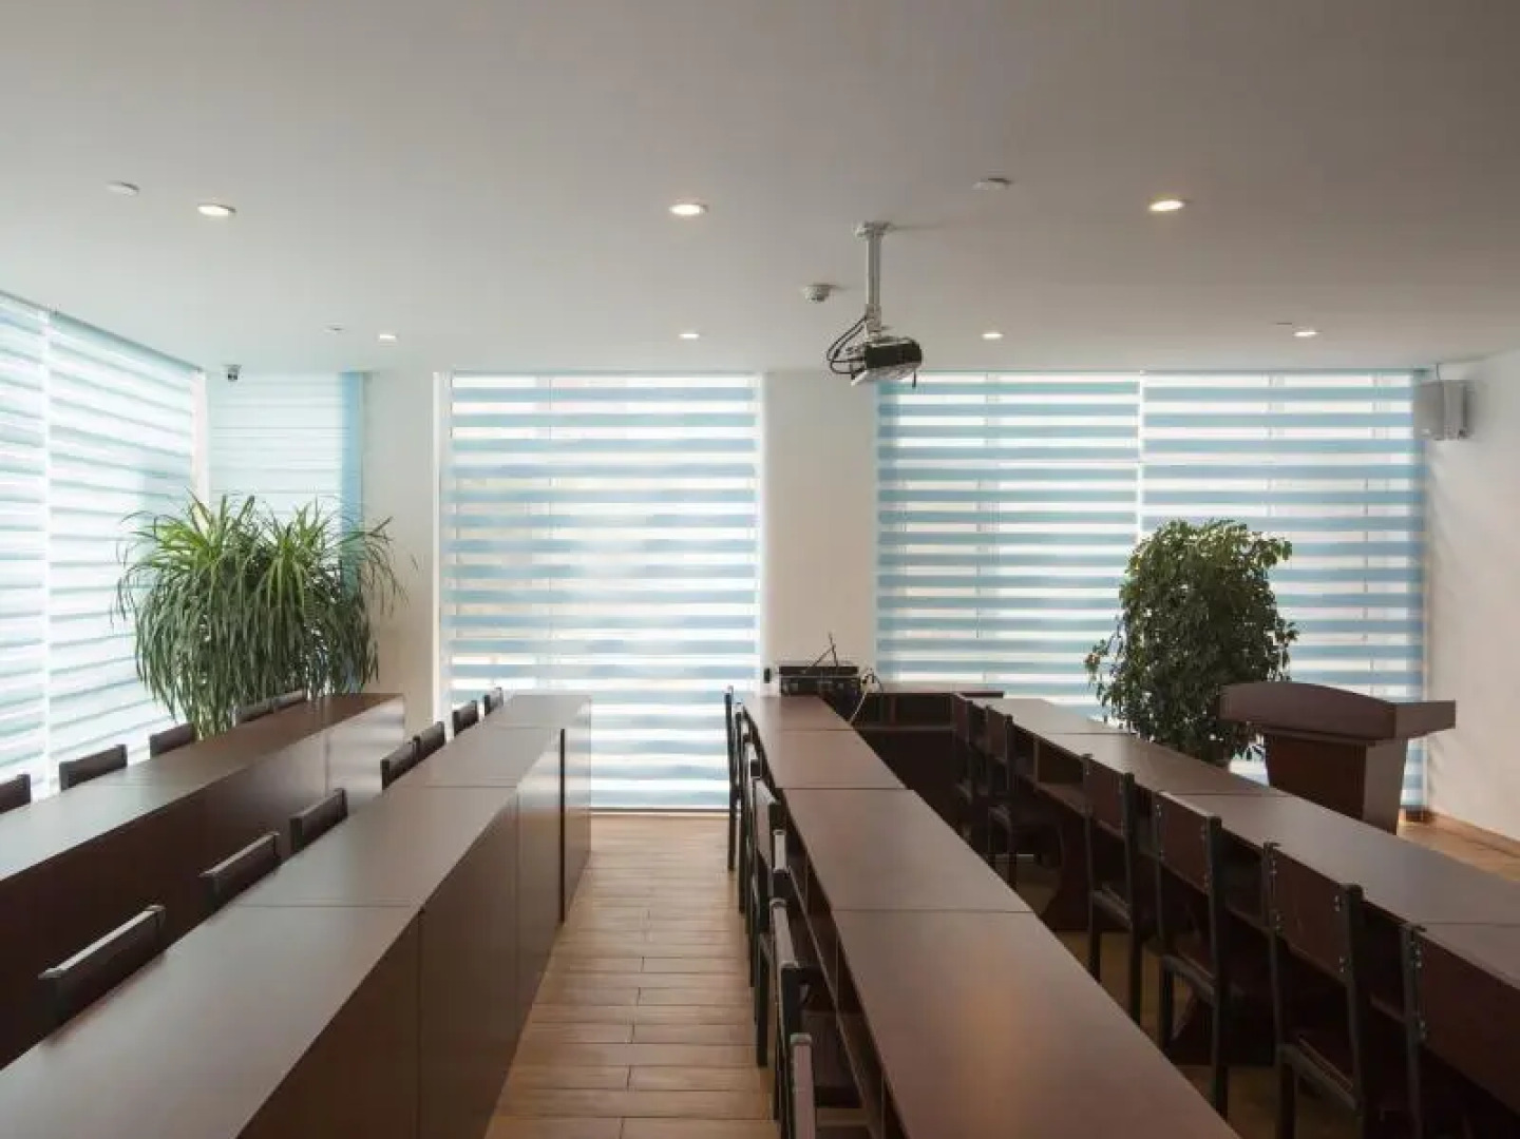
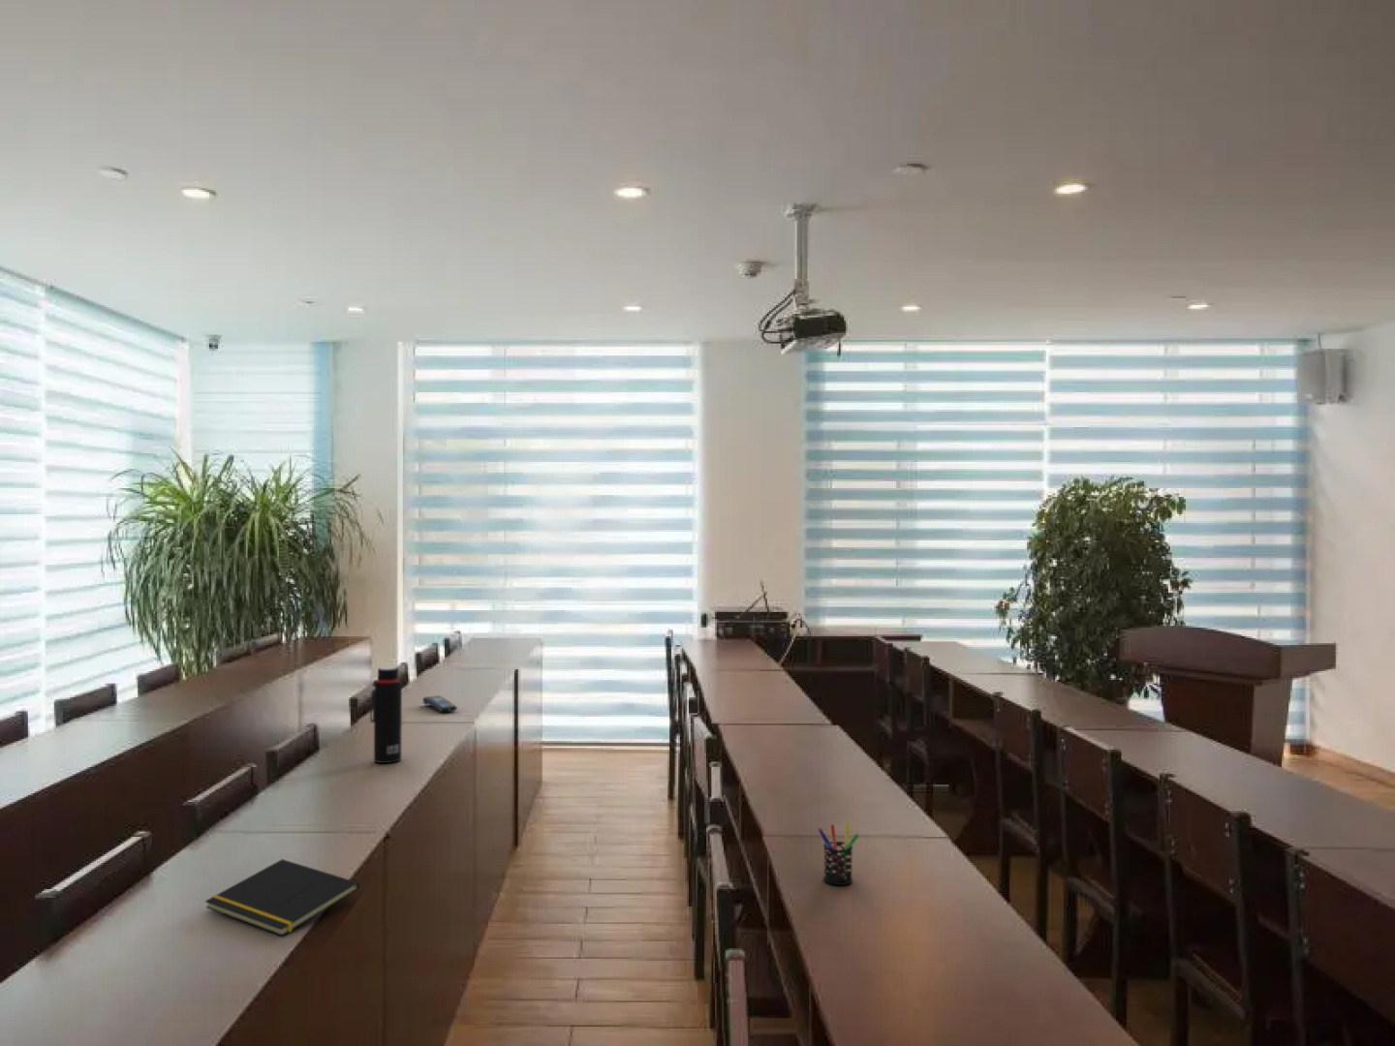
+ water bottle [369,666,403,764]
+ pen holder [817,821,860,887]
+ remote control [423,694,458,713]
+ notepad [204,858,360,937]
